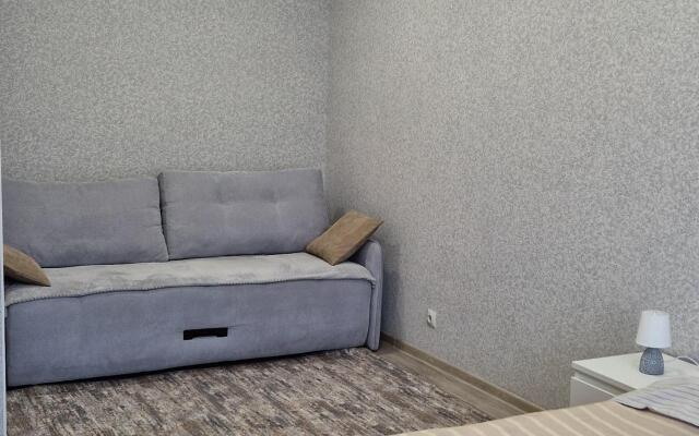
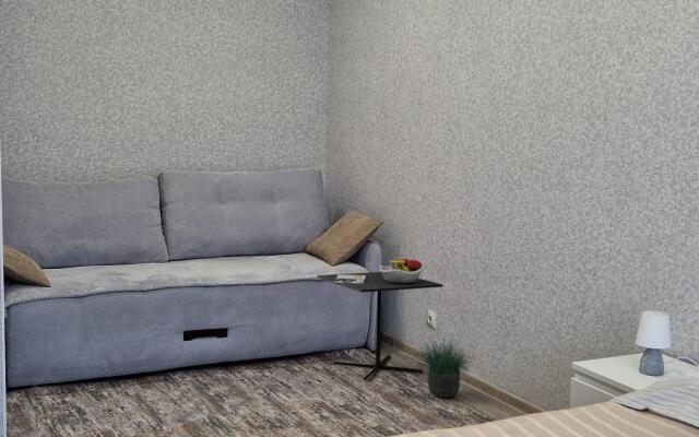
+ potted plant [406,324,477,399]
+ kitchen table [316,258,445,381]
